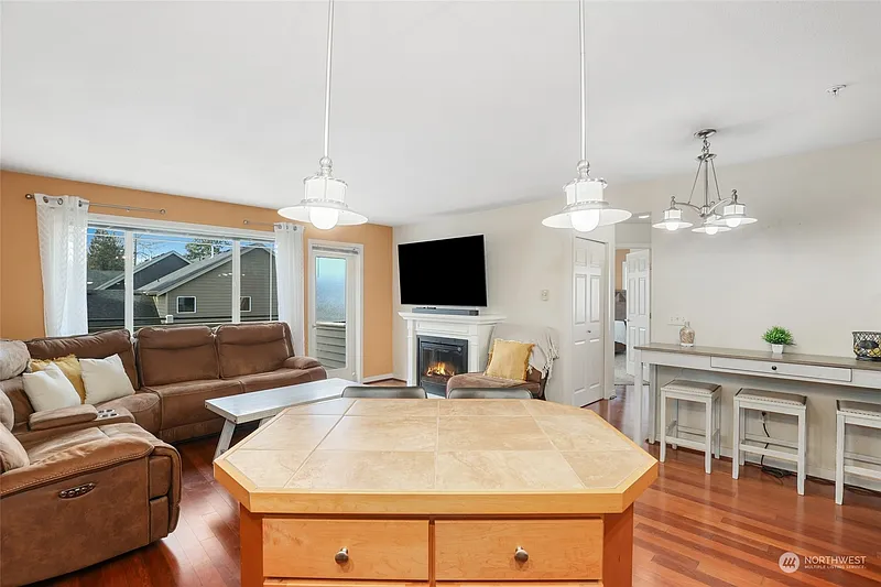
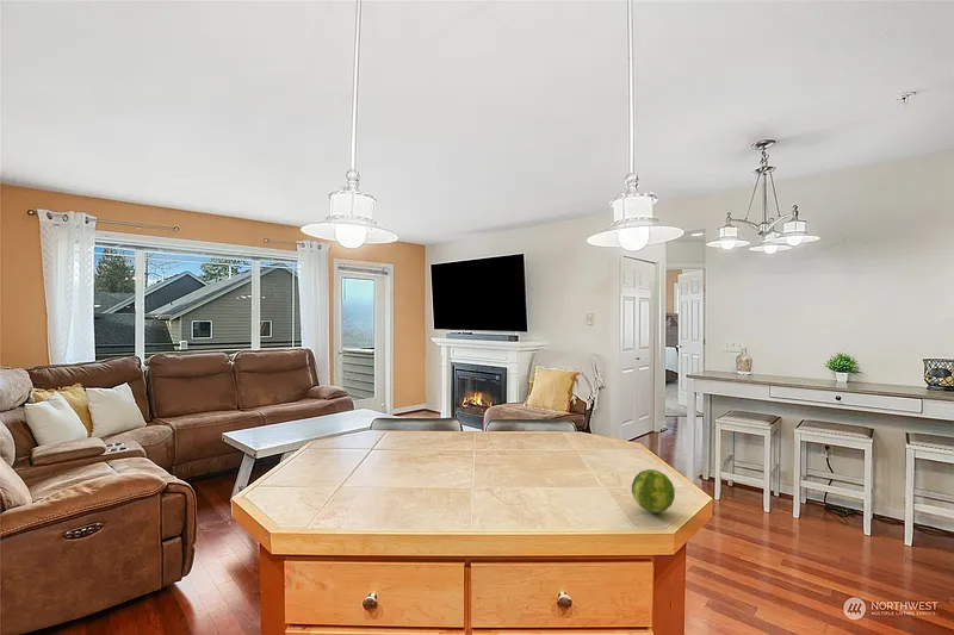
+ fruit [631,468,676,513]
